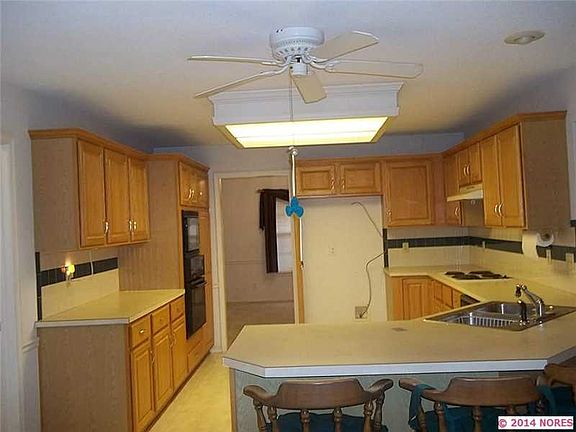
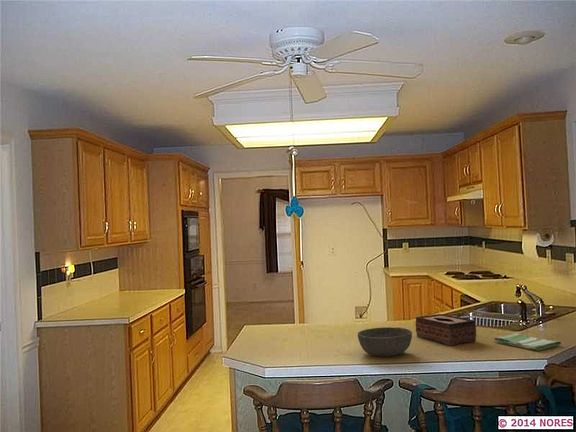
+ tissue box [414,313,477,347]
+ bowl [357,326,413,357]
+ dish towel [493,332,562,351]
